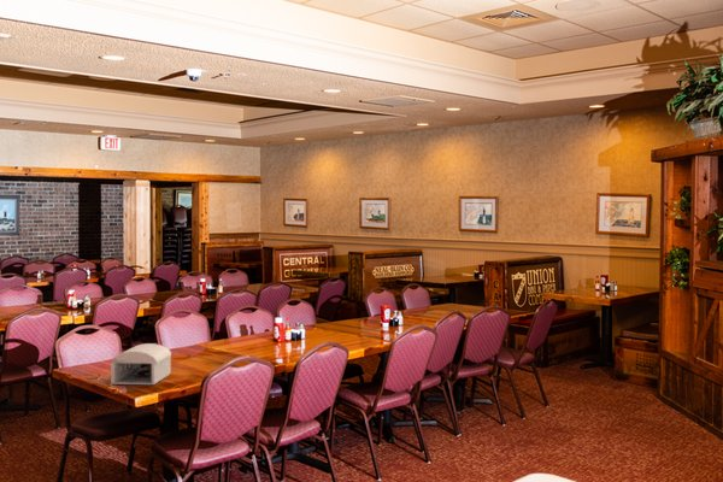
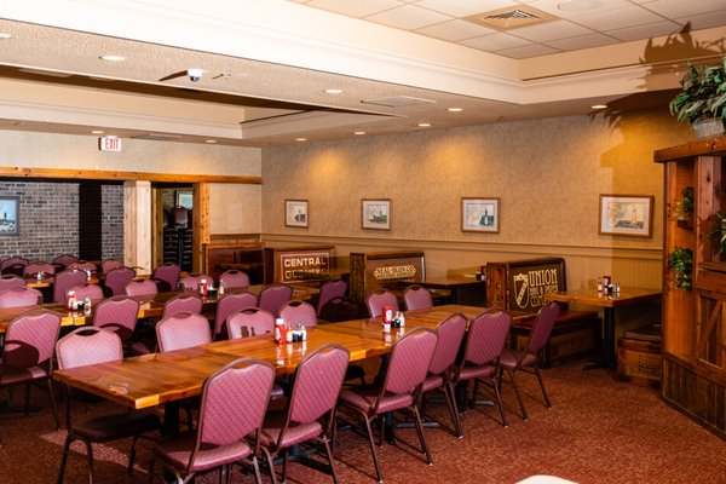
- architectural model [110,342,172,386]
